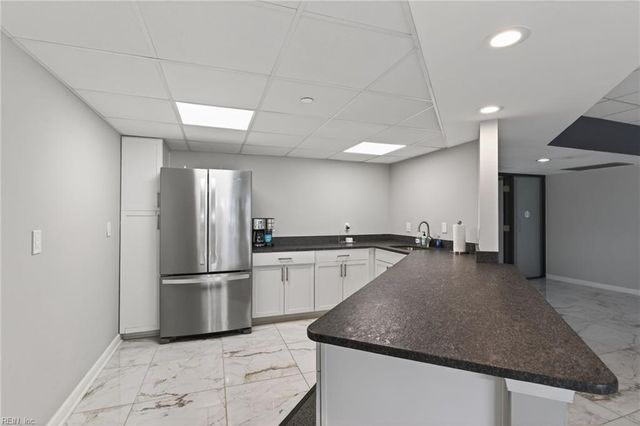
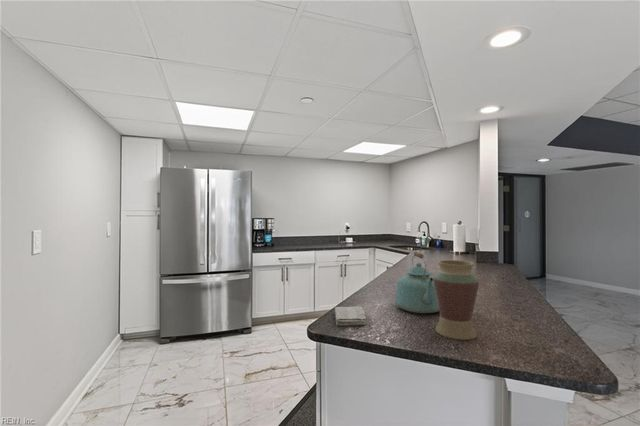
+ vase [432,259,480,341]
+ kettle [394,251,440,314]
+ washcloth [334,305,367,327]
